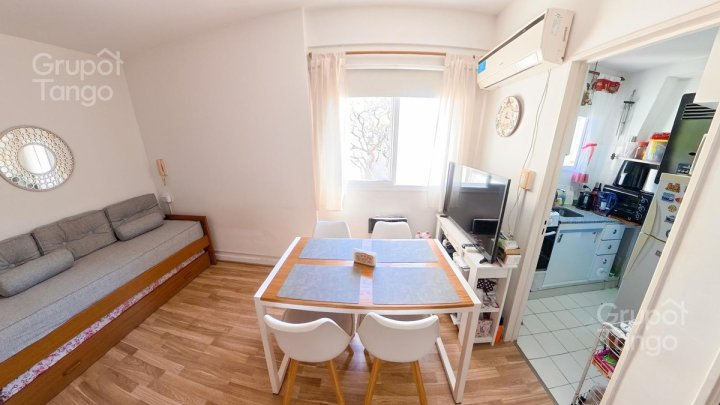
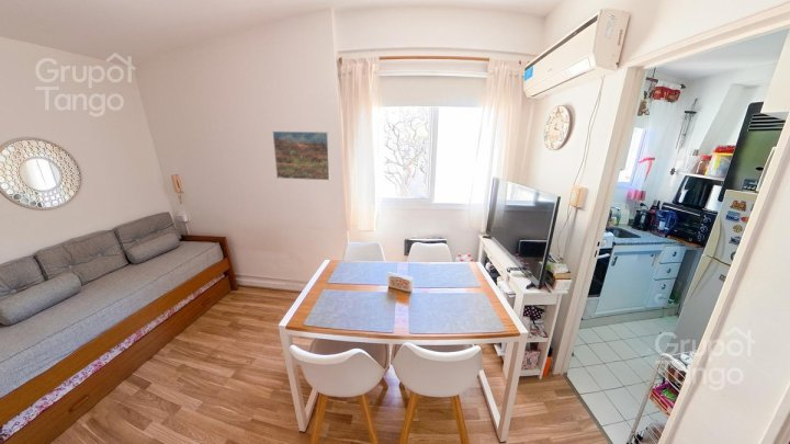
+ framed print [272,130,331,181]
